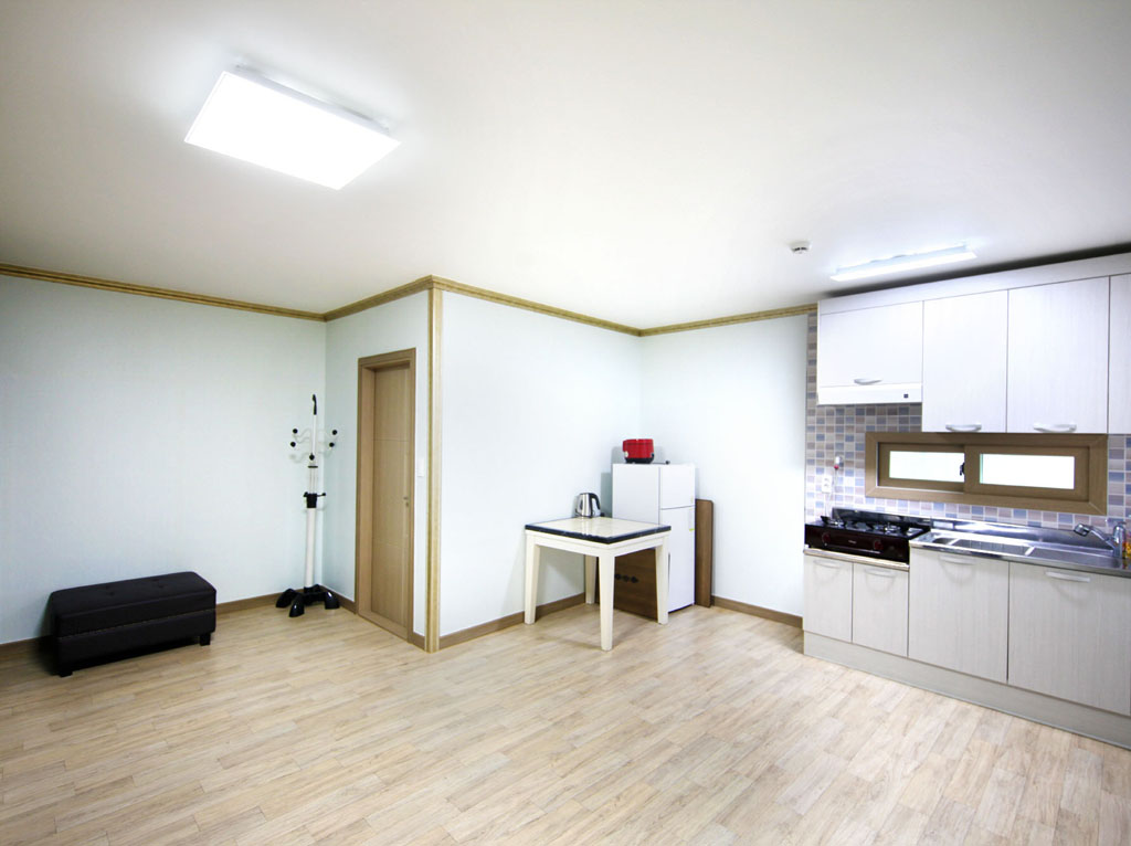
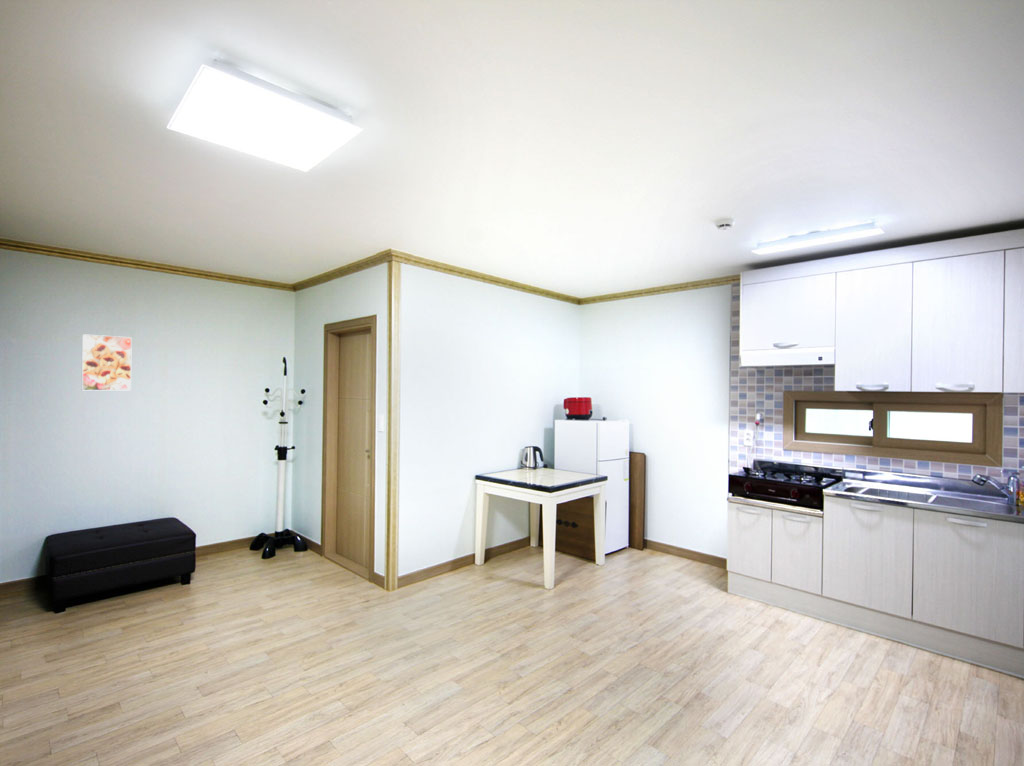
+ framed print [81,333,133,391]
